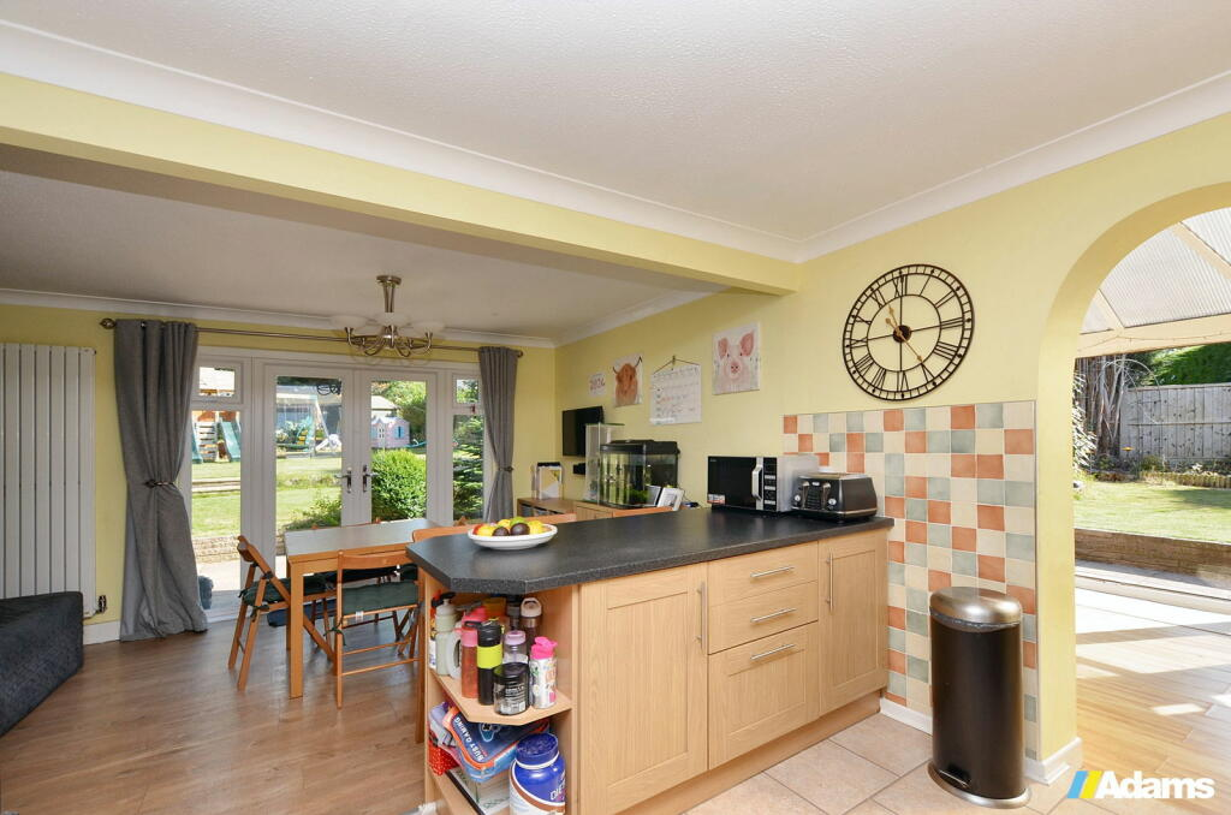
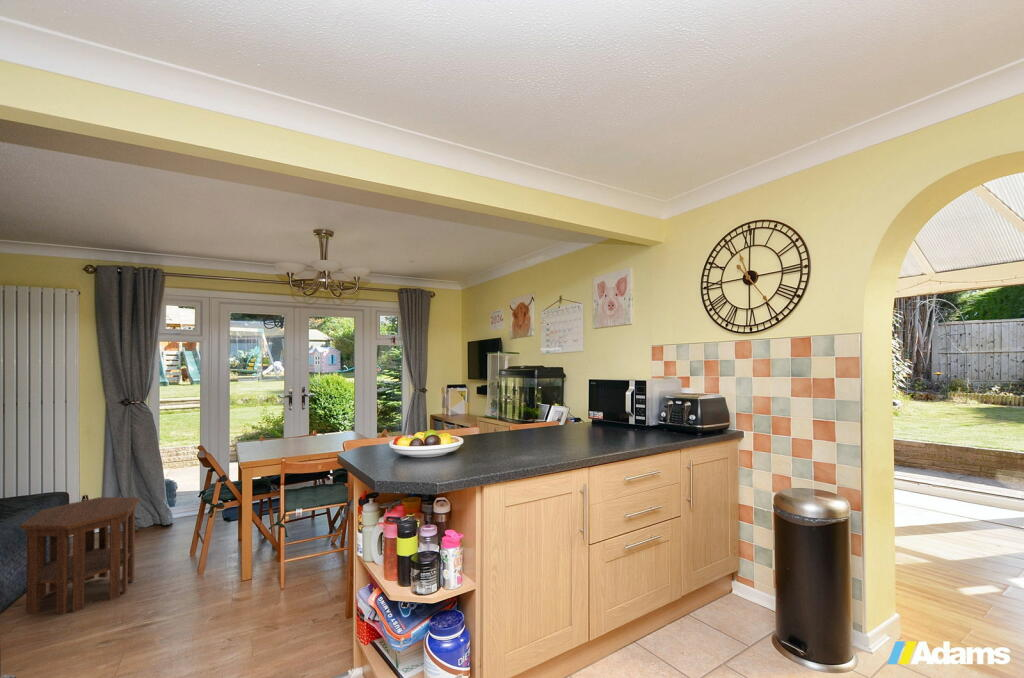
+ side table [18,496,141,615]
